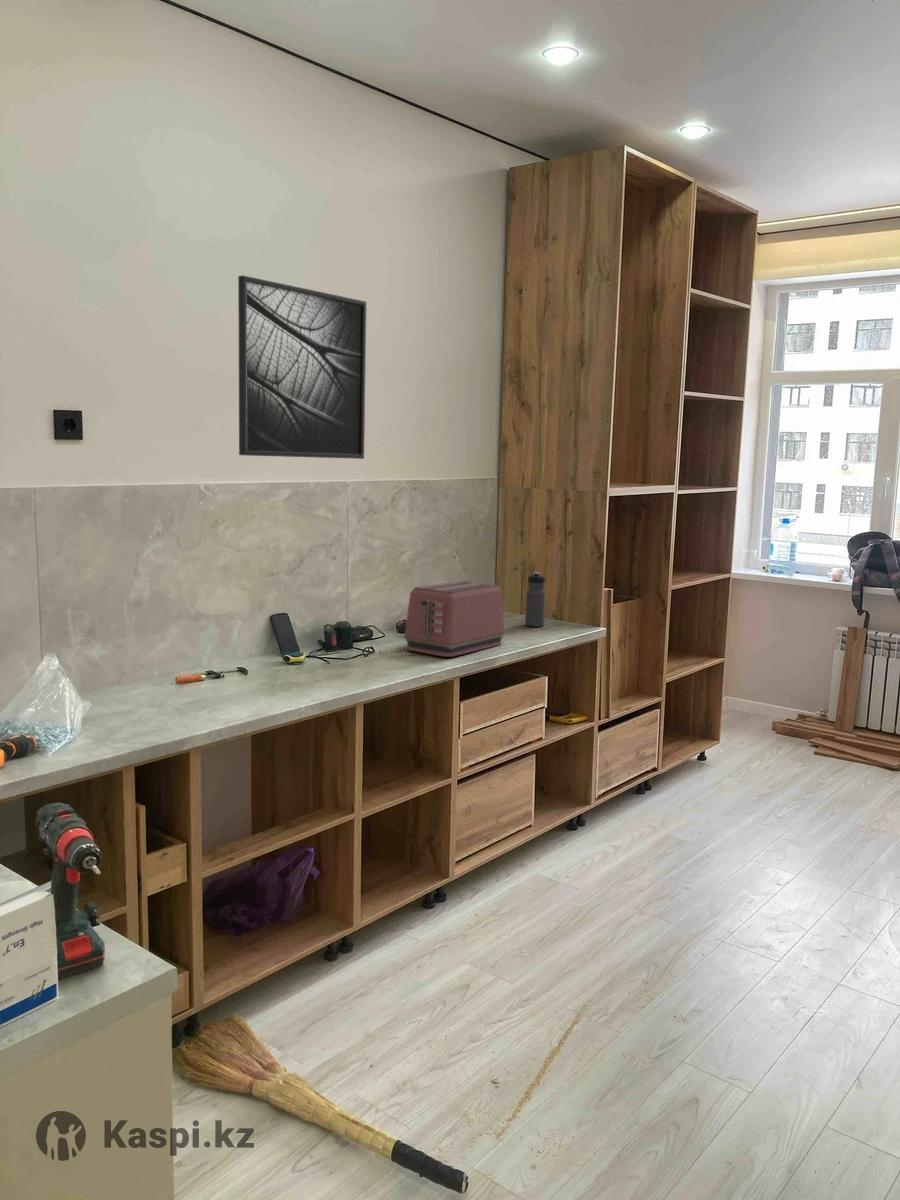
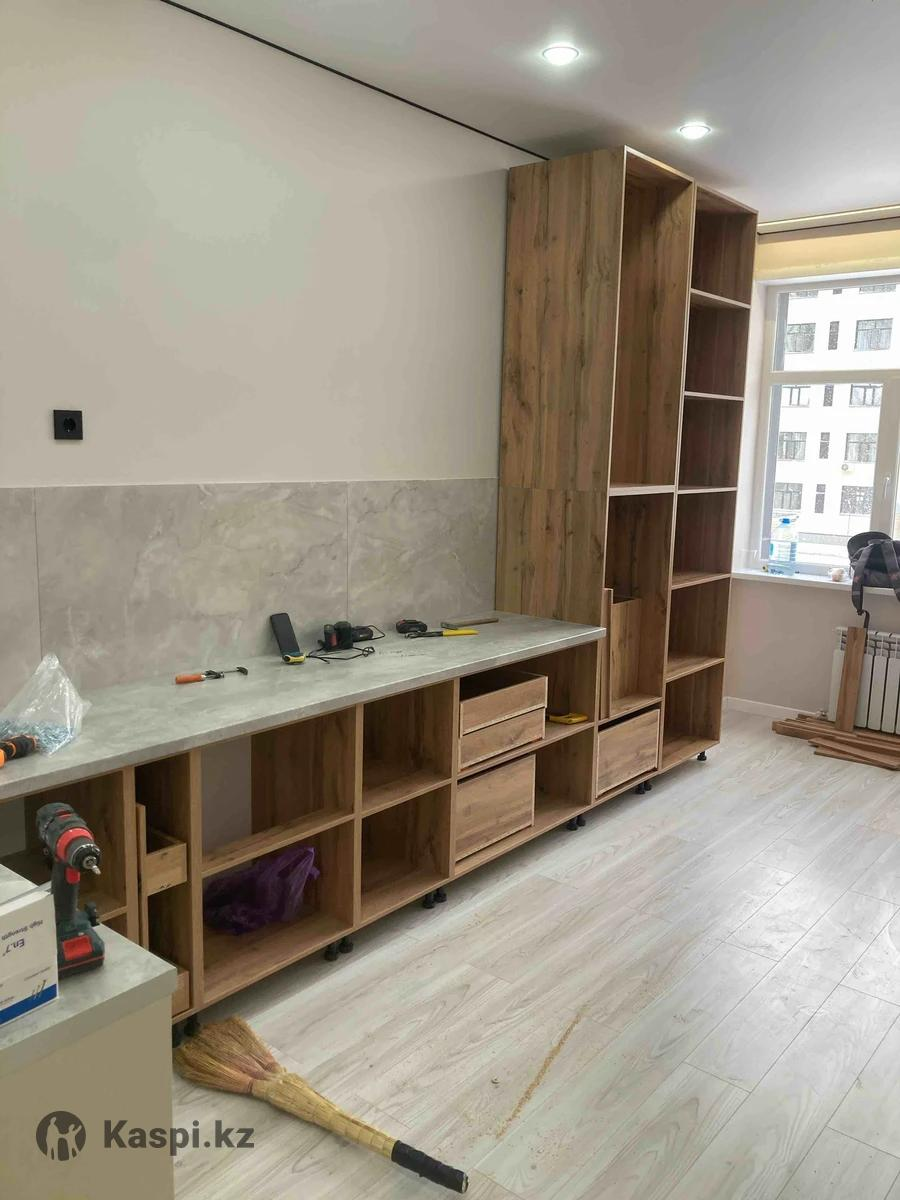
- water bottle [524,571,546,627]
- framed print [237,274,368,460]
- toaster [404,580,505,658]
